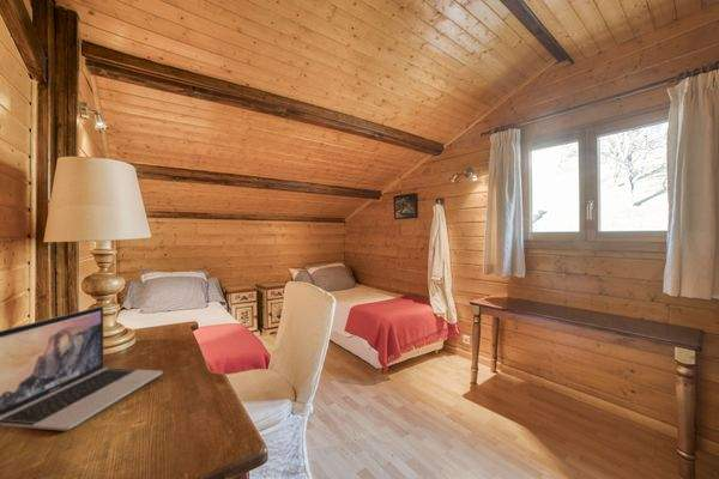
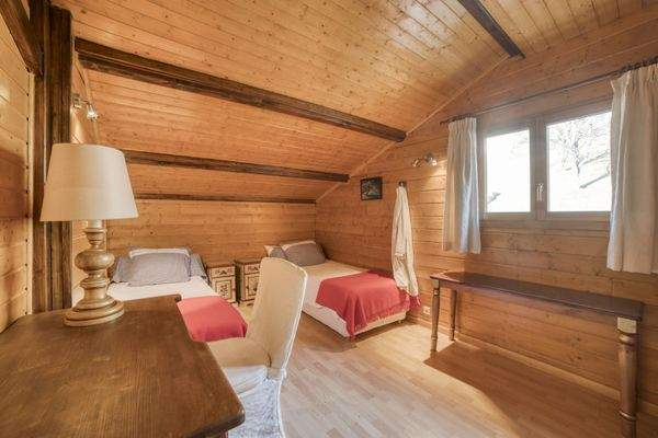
- laptop [0,305,163,431]
